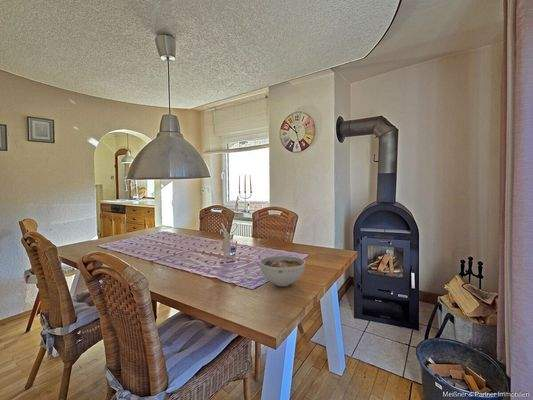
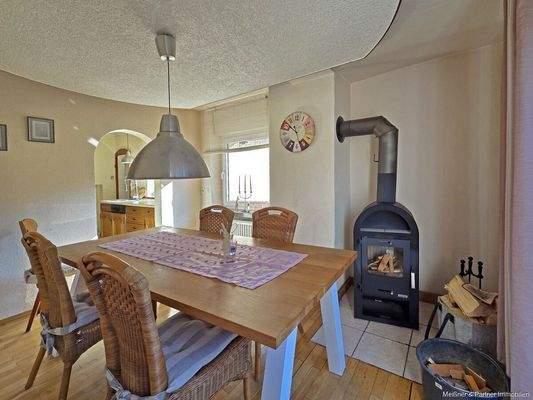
- bowl [259,255,306,287]
